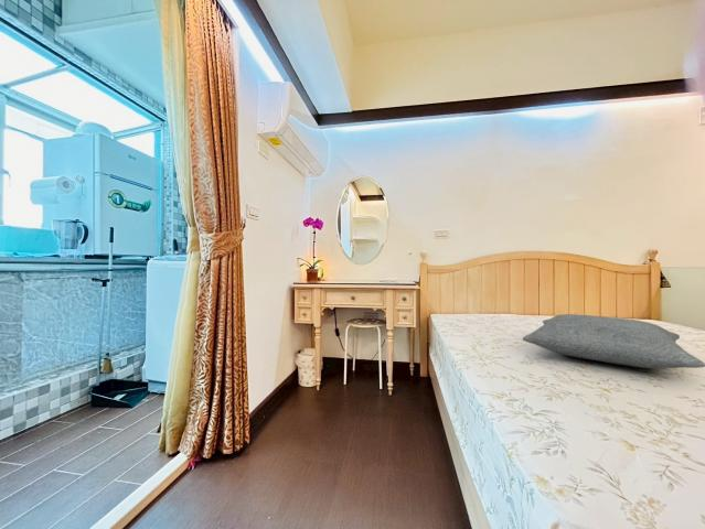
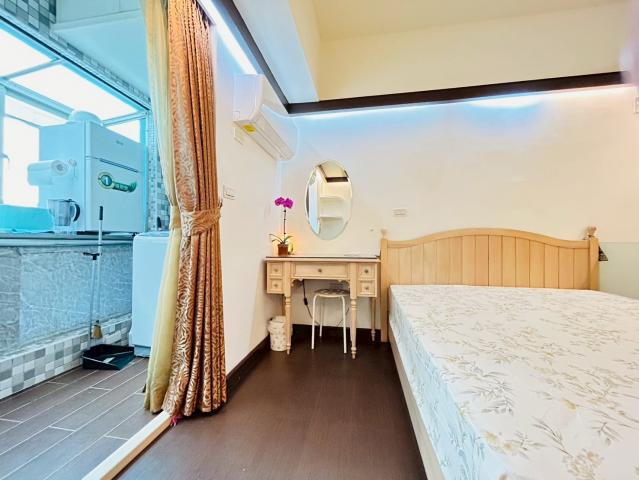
- pillow [521,313,705,369]
